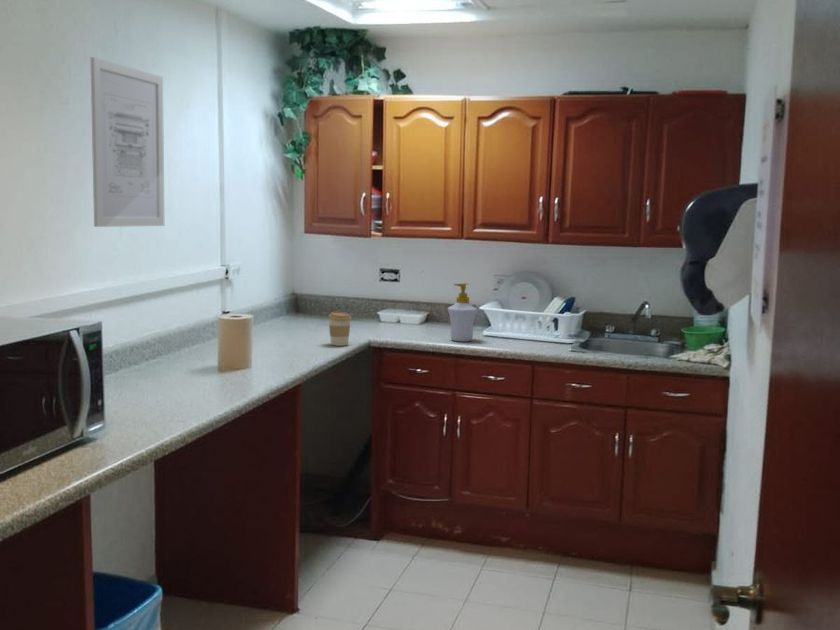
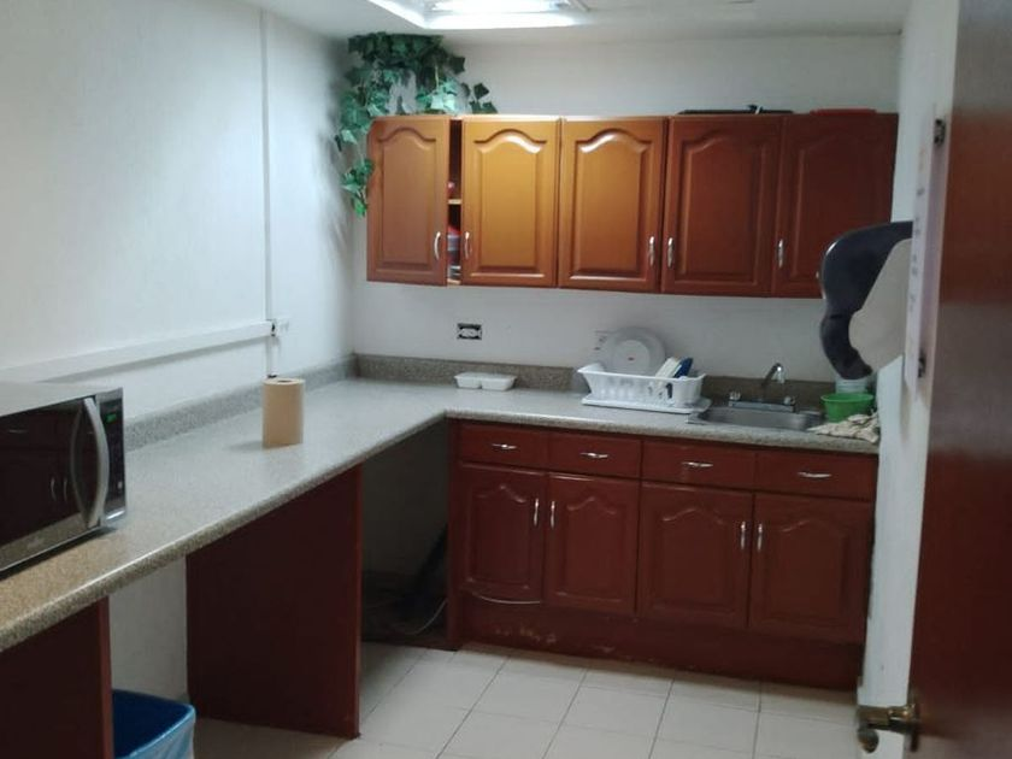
- wall art [90,56,165,228]
- soap bottle [447,282,478,343]
- coffee cup [327,311,352,347]
